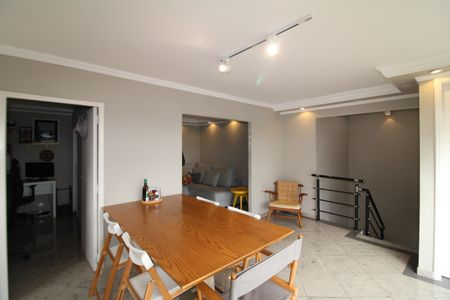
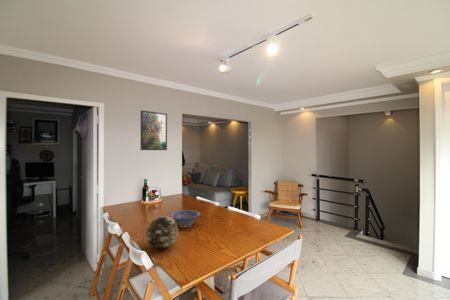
+ decorative orb [145,216,179,250]
+ decorative bowl [170,209,201,228]
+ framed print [140,109,168,151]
